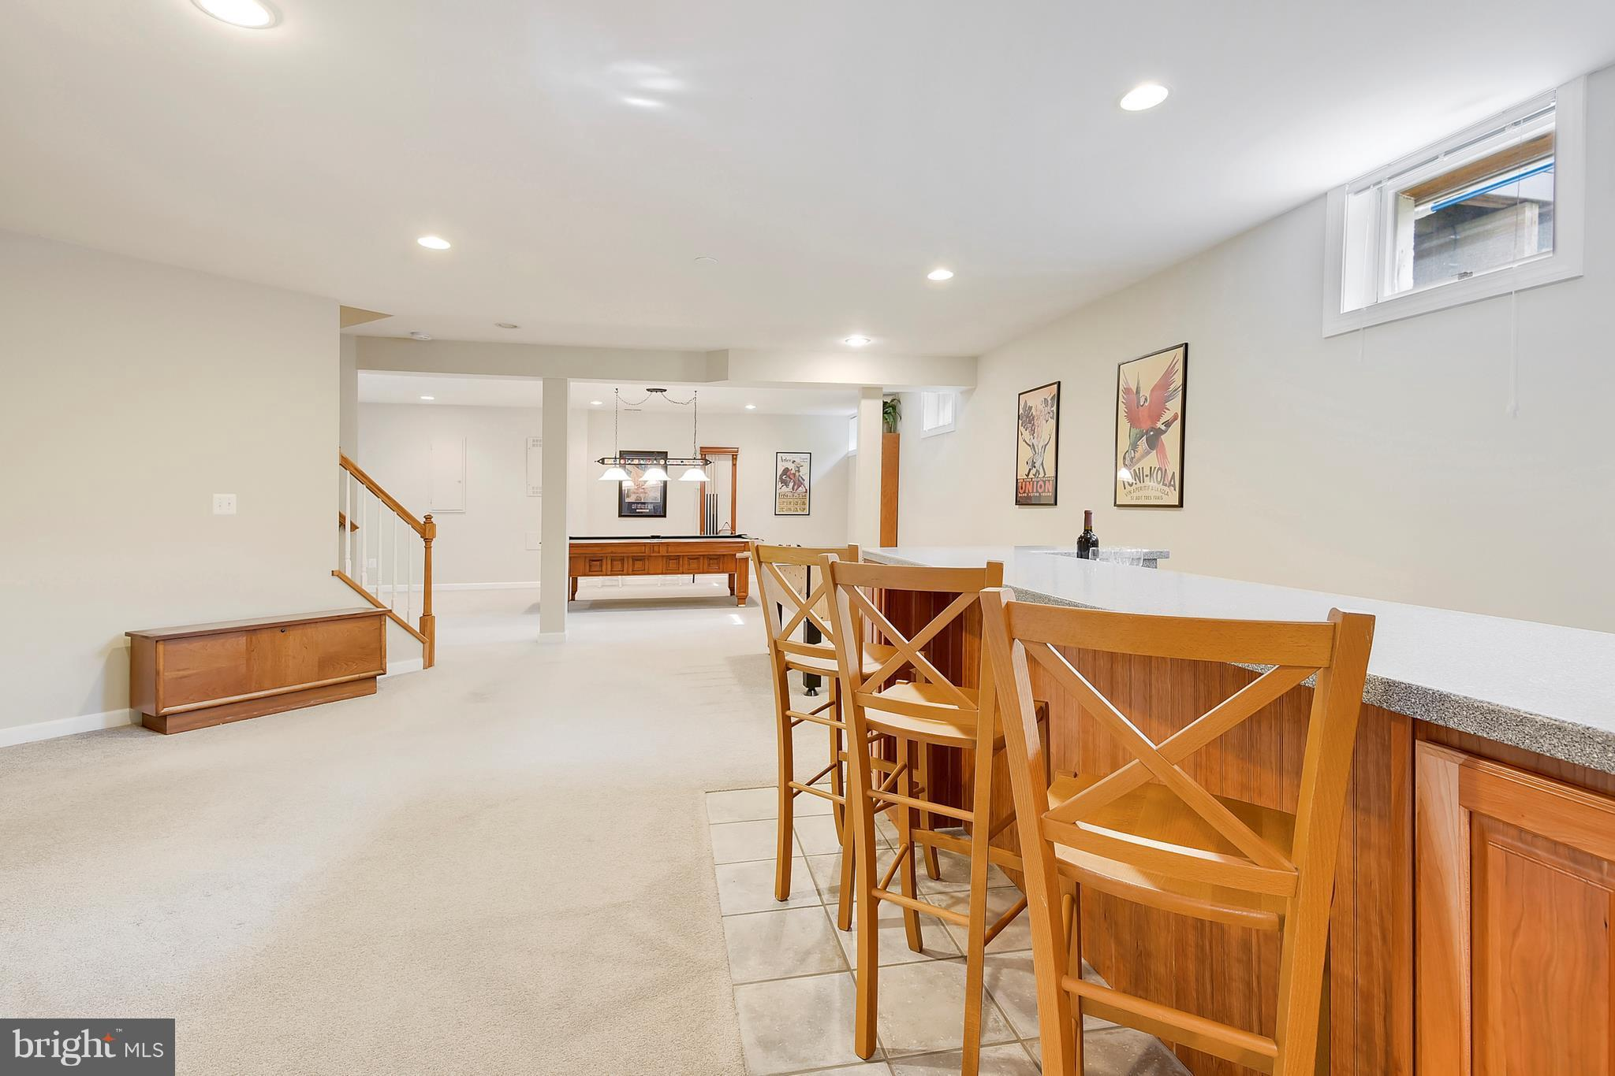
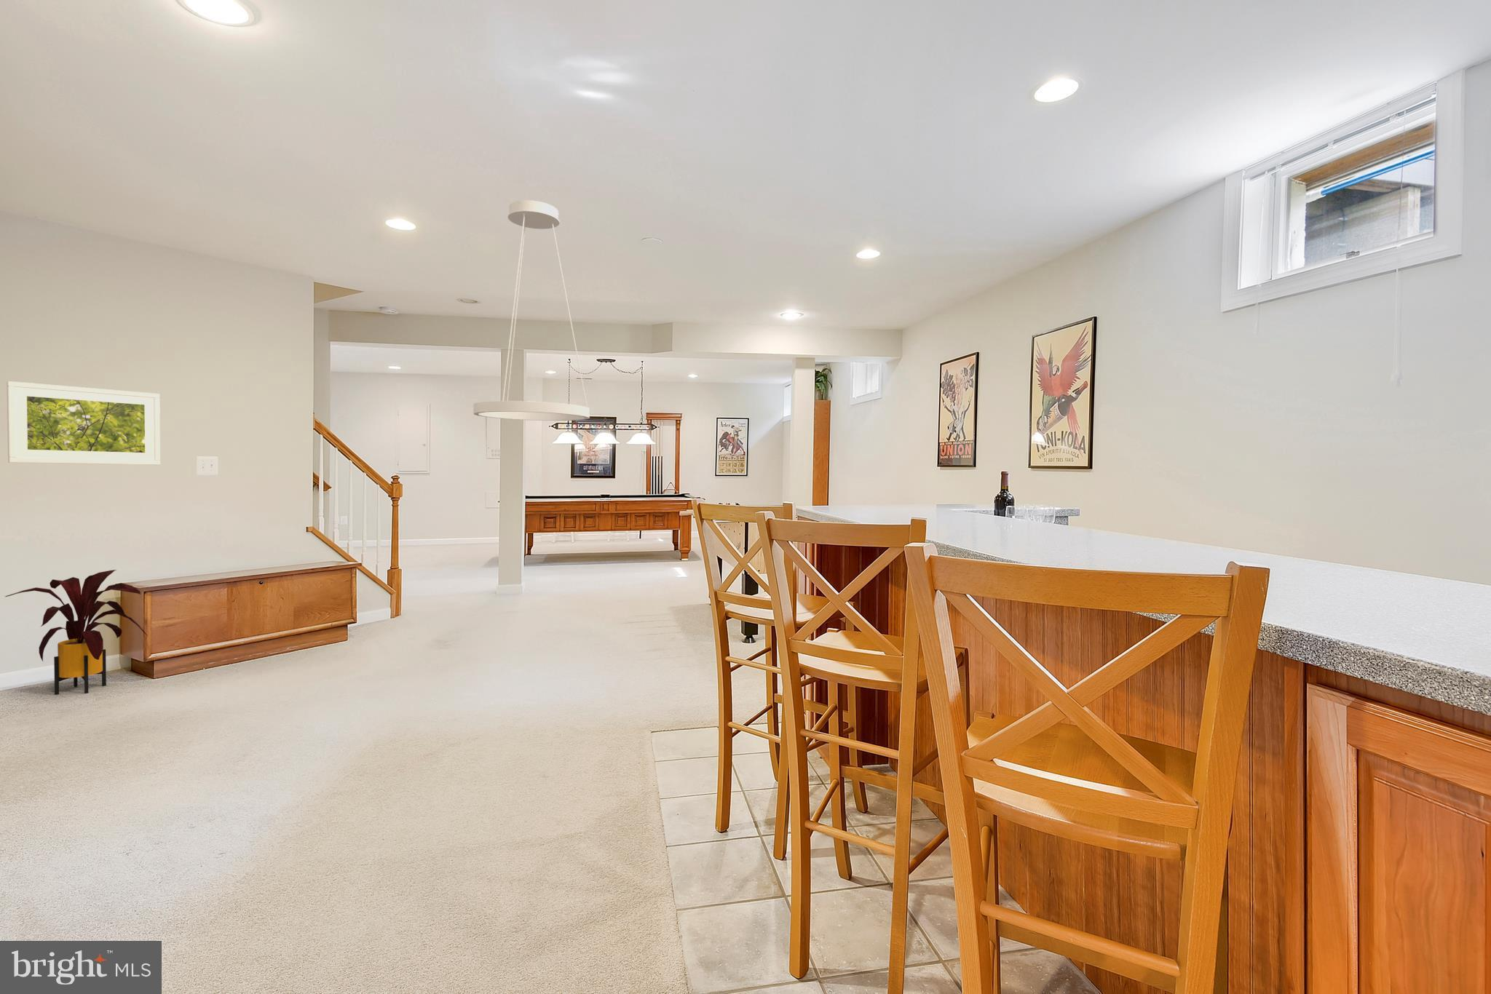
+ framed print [6,381,161,466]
+ house plant [4,569,149,694]
+ pendant light [474,200,590,422]
